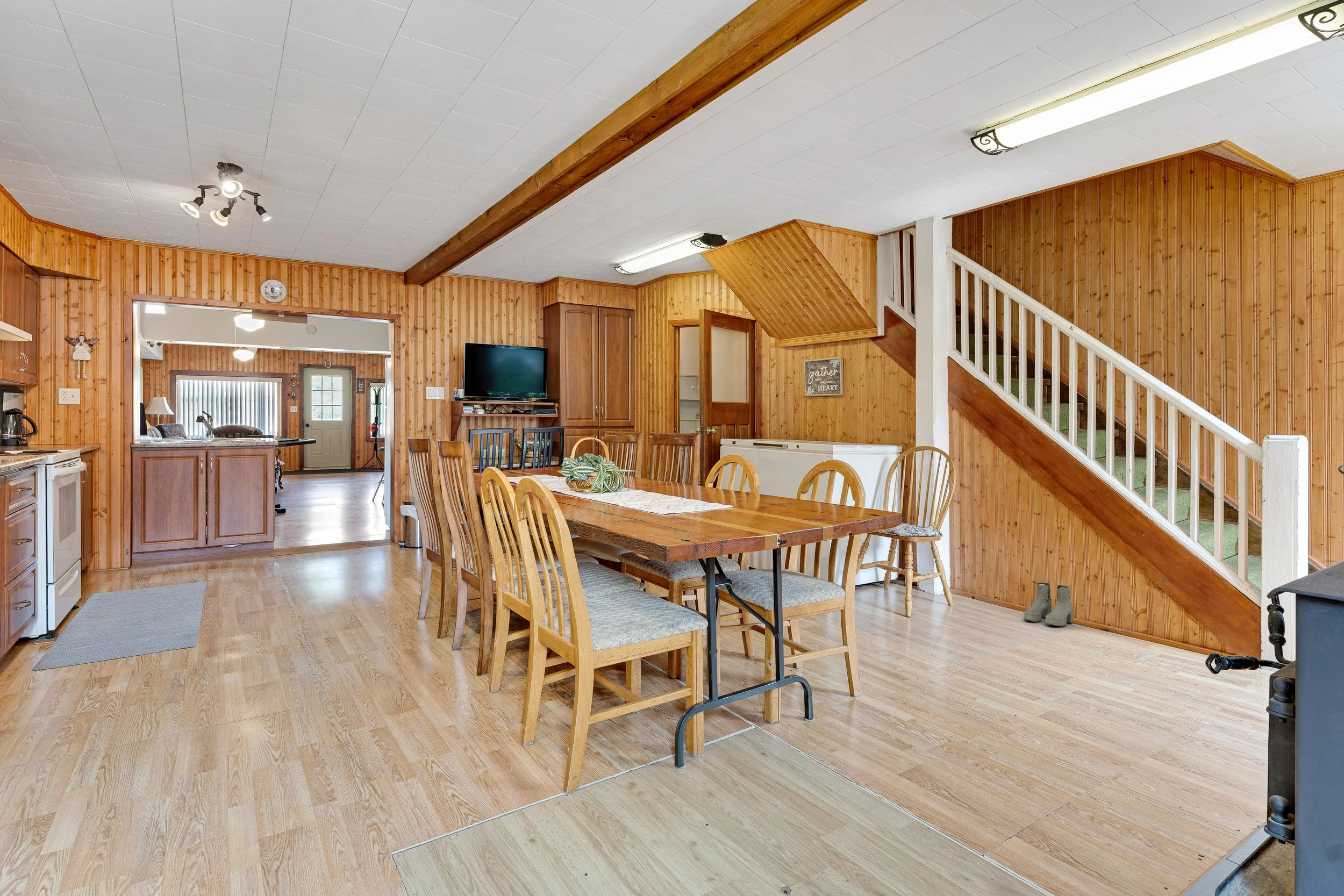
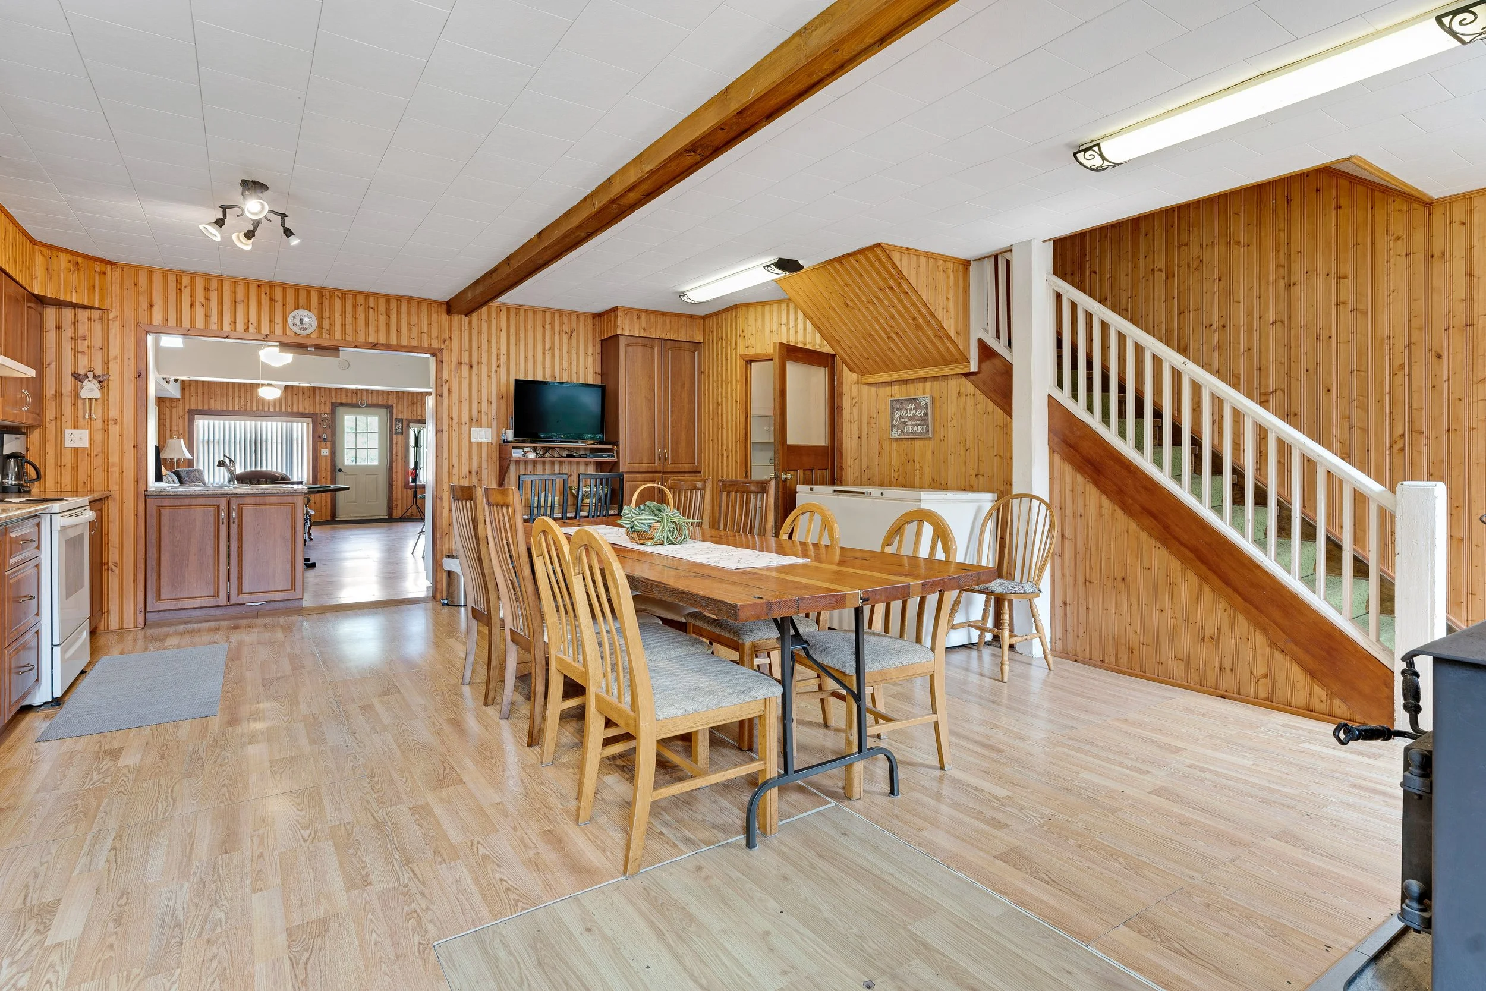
- boots [1024,582,1074,627]
